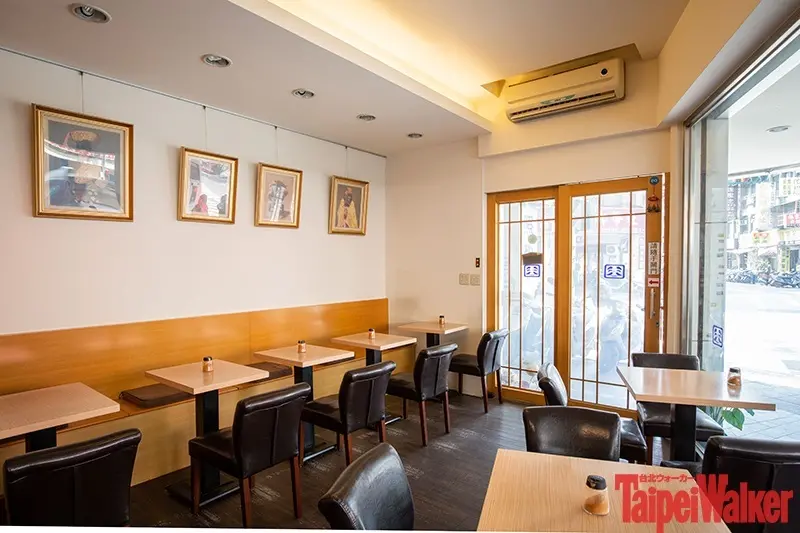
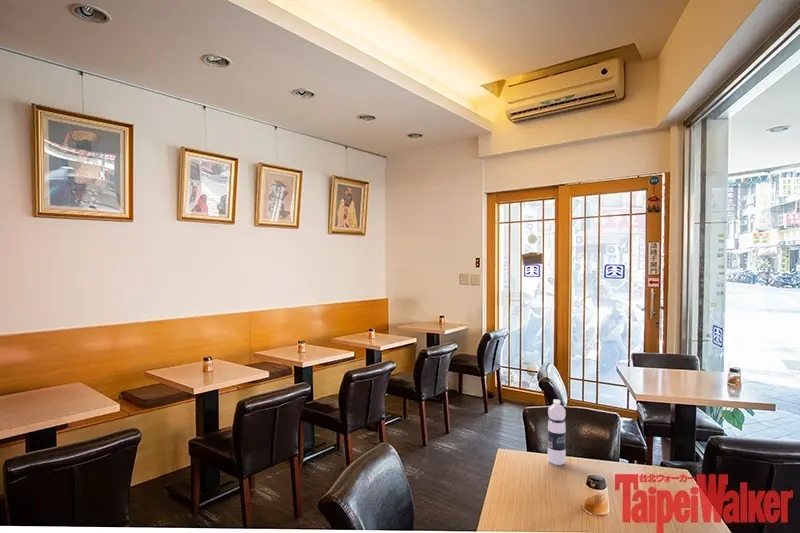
+ water bottle [547,398,567,466]
